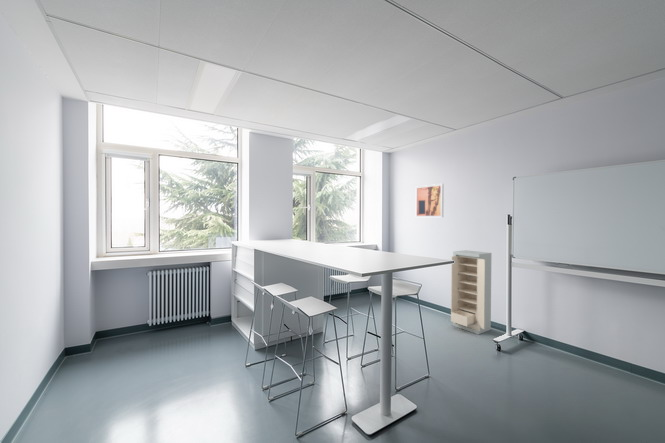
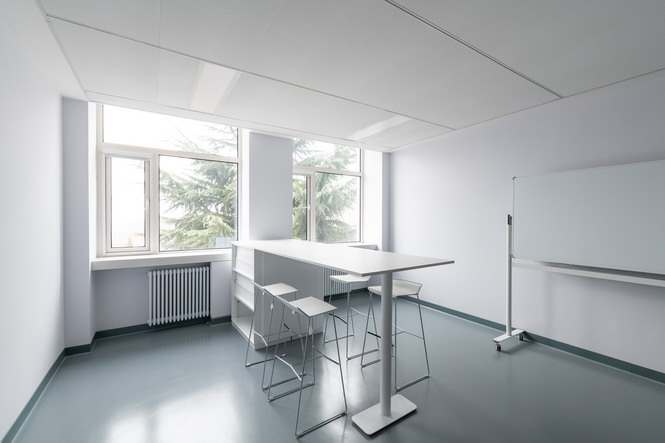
- storage cabinet [450,249,492,335]
- wall art [415,183,445,218]
